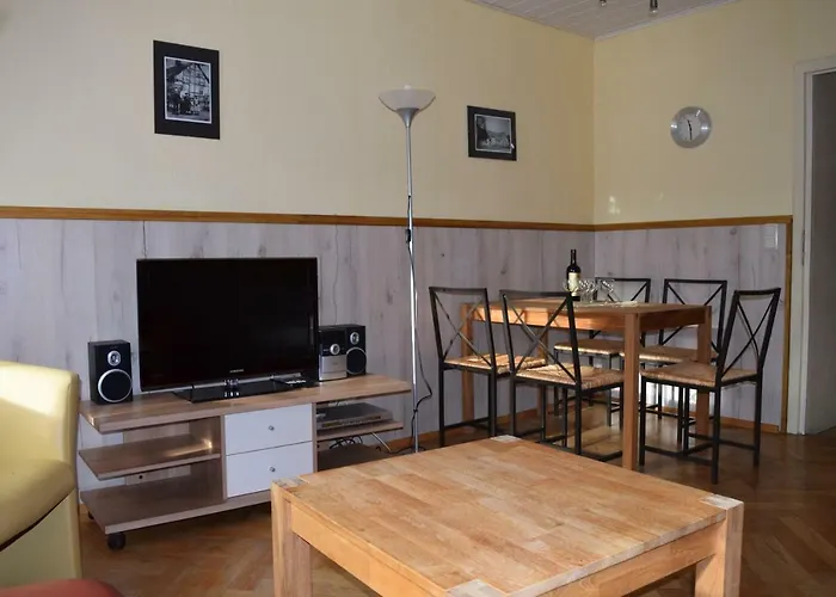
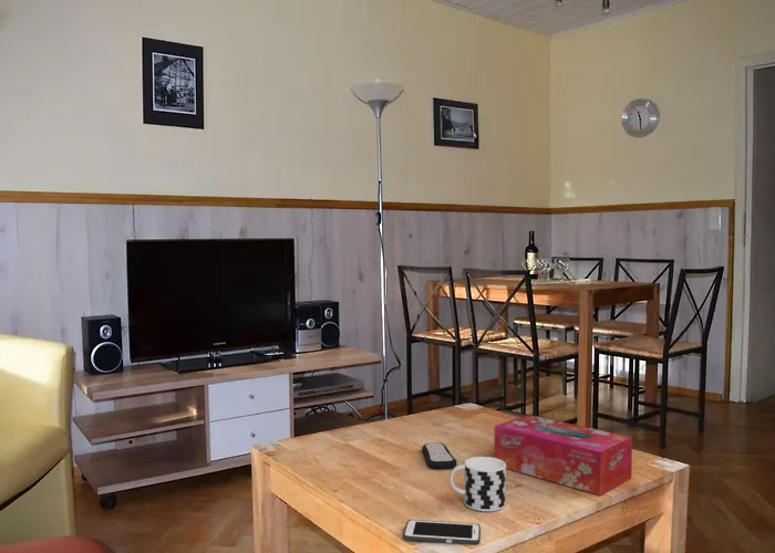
+ remote control [421,441,458,470]
+ cell phone [402,519,482,545]
+ cup [450,456,507,512]
+ tissue box [493,414,633,497]
